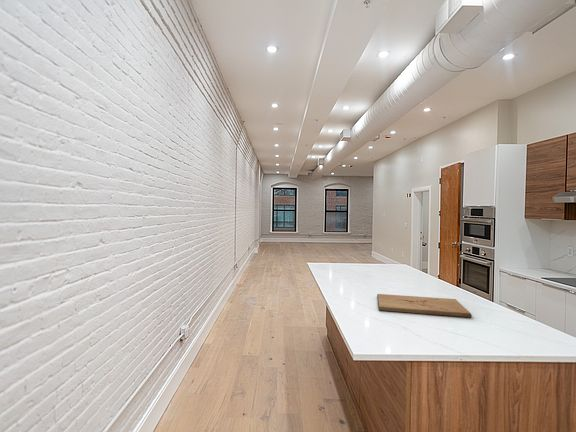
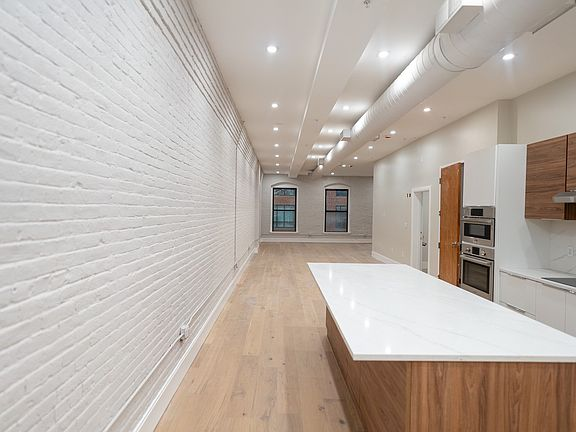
- cutting board [376,293,473,318]
